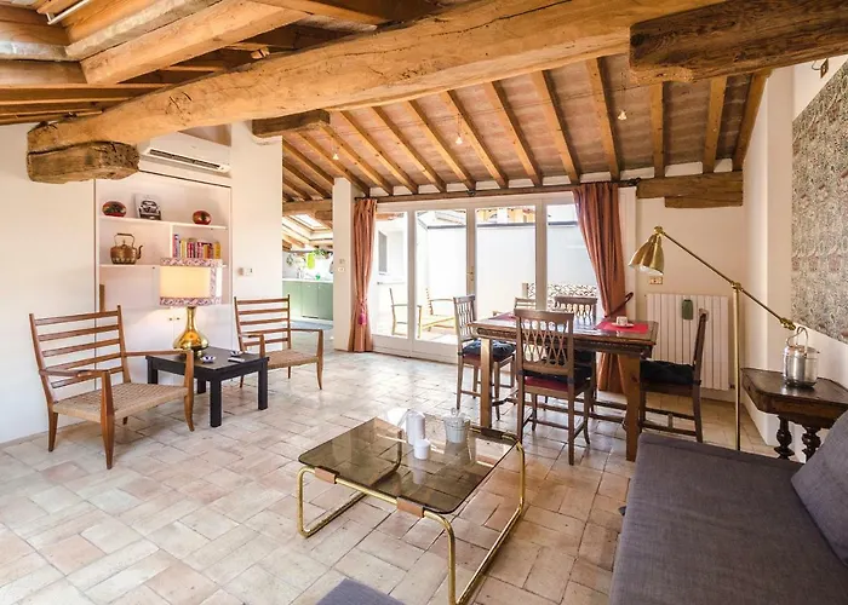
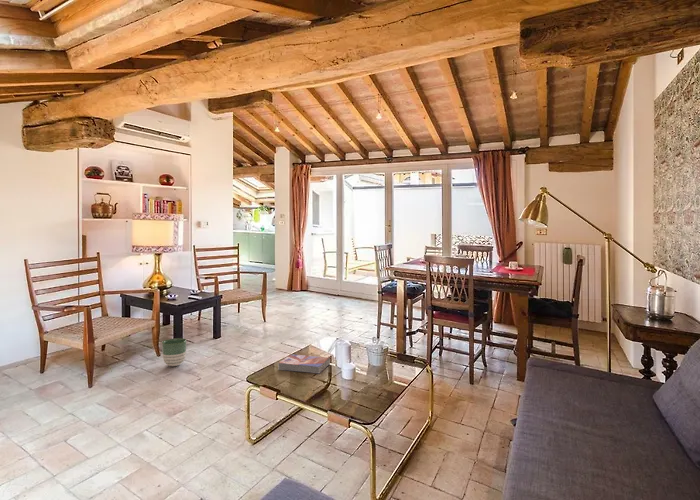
+ textbook [277,353,331,375]
+ planter [161,337,187,367]
